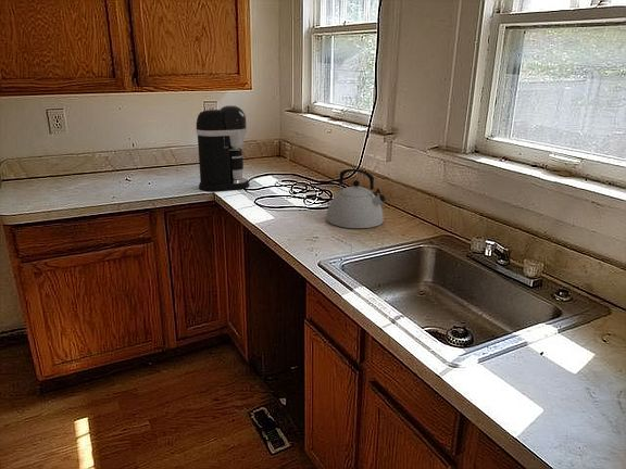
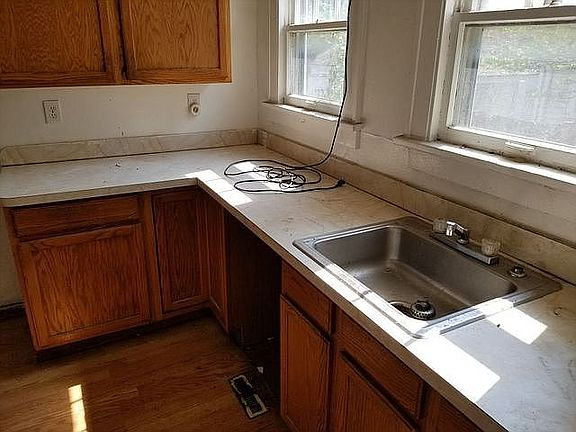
- coffee maker [195,104,250,192]
- kettle [325,168,387,229]
